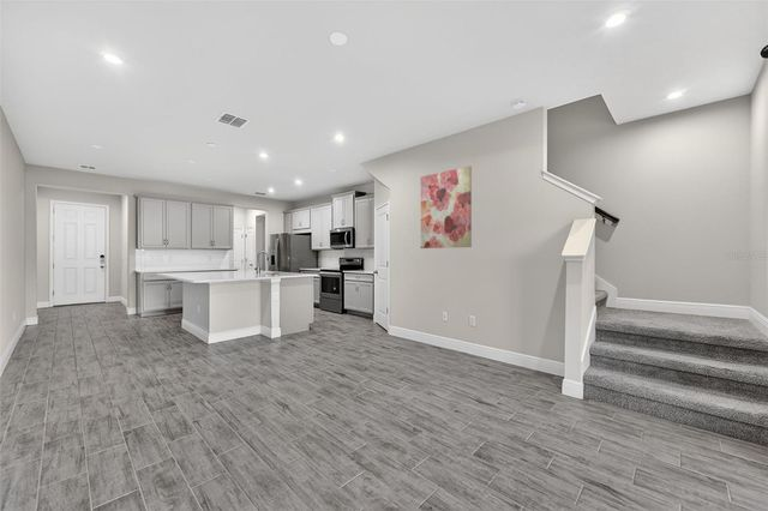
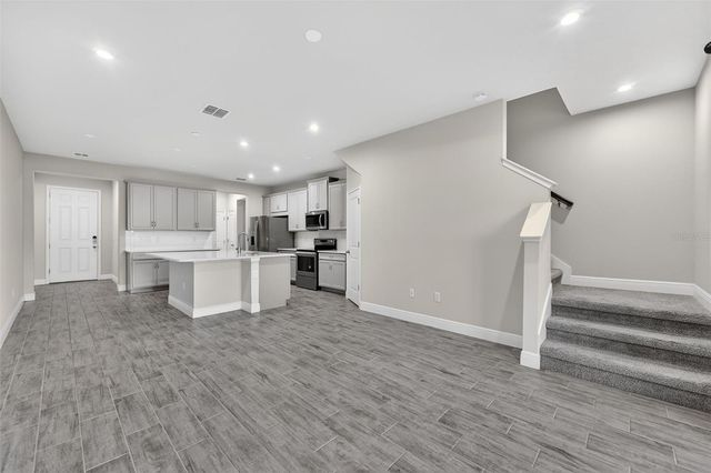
- wall art [420,164,473,250]
